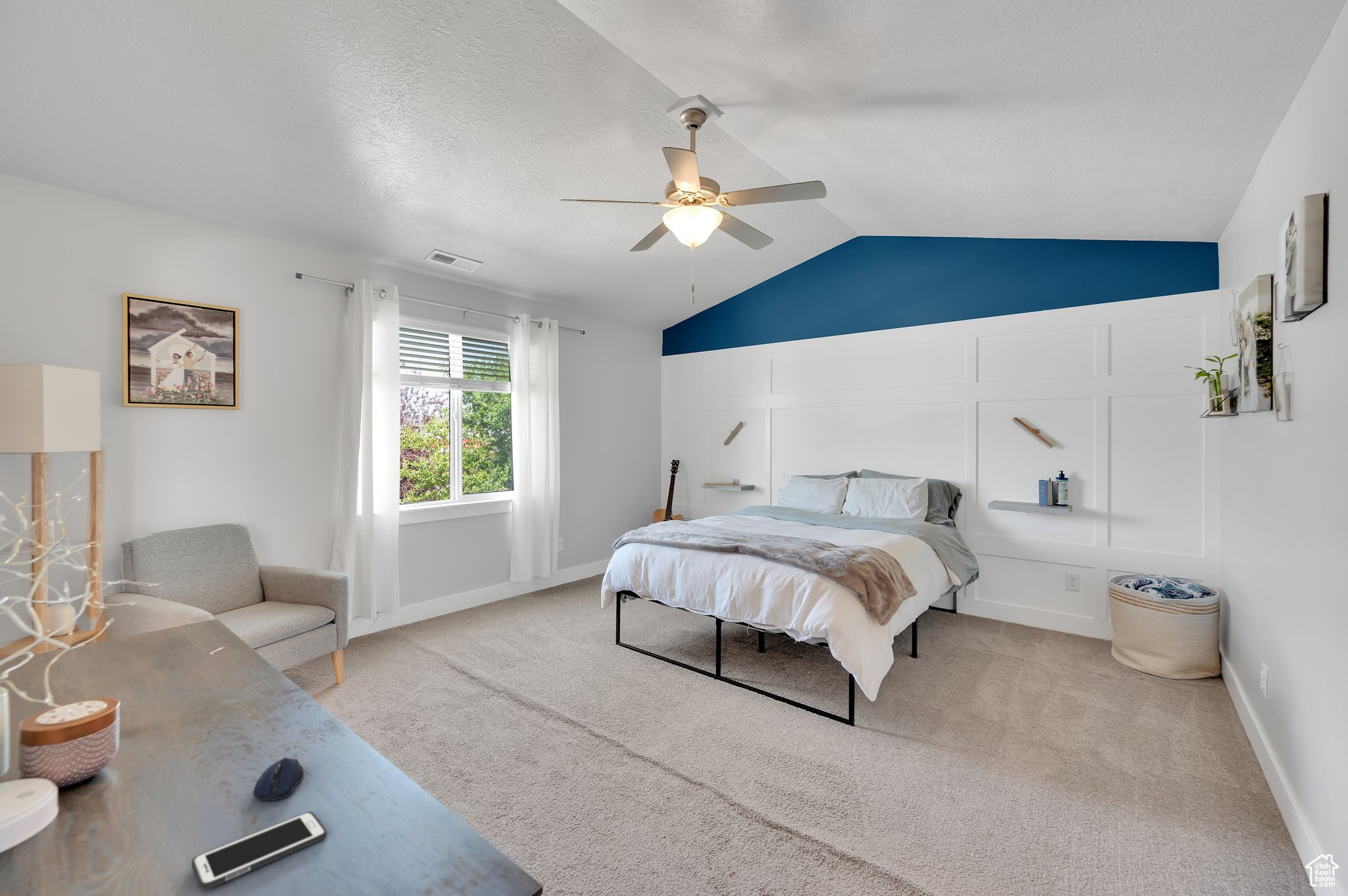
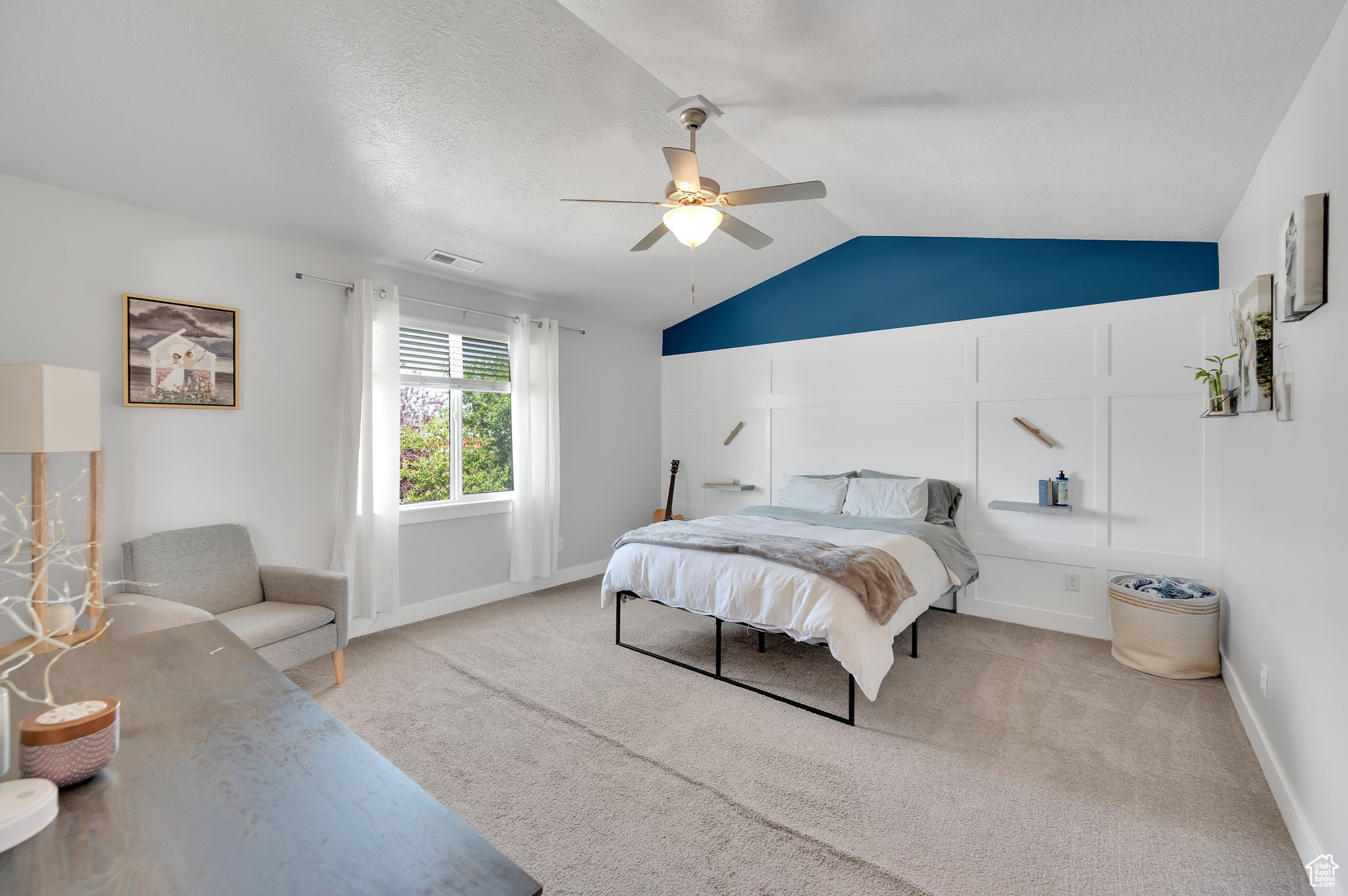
- computer mouse [253,757,305,801]
- cell phone [191,811,327,891]
